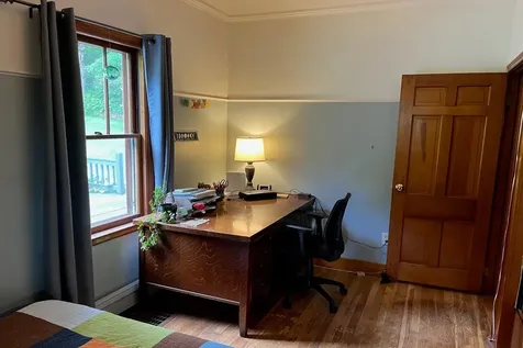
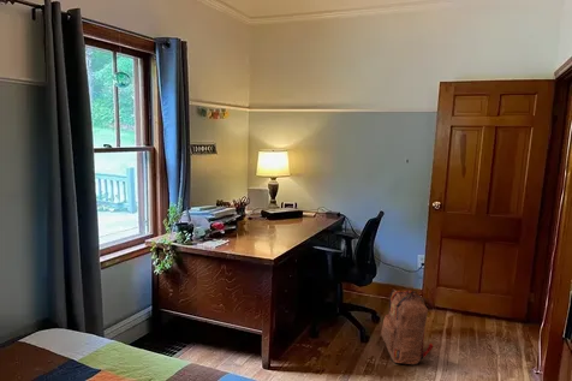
+ backpack [380,288,435,365]
